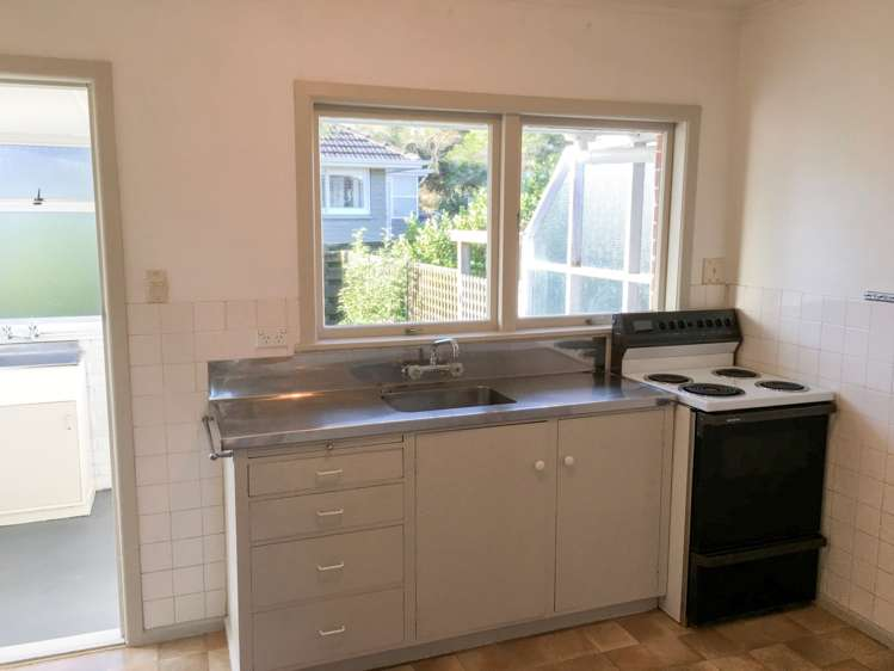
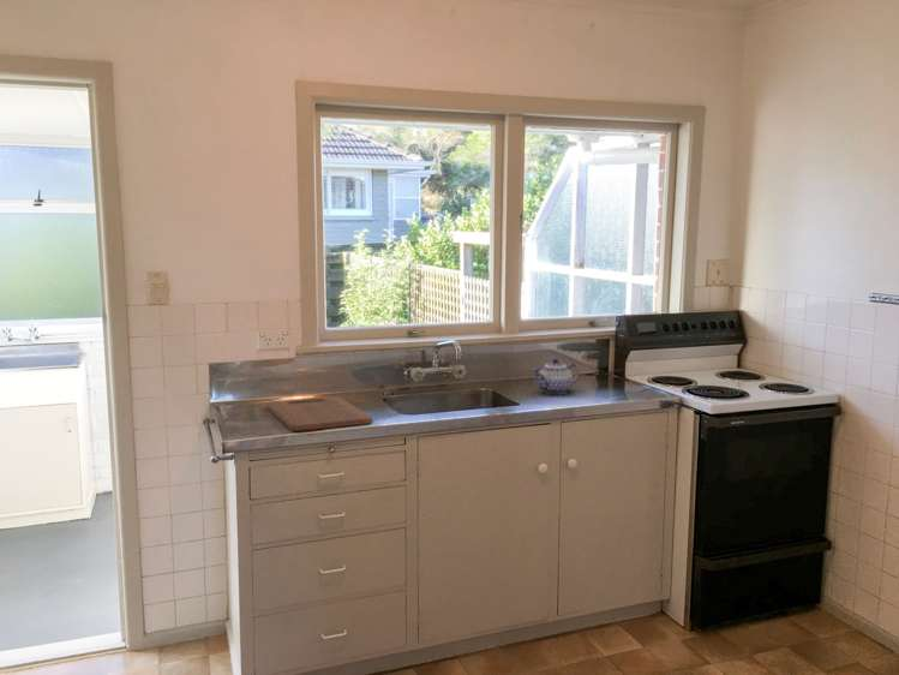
+ cutting board [265,395,373,432]
+ teapot [531,358,580,395]
